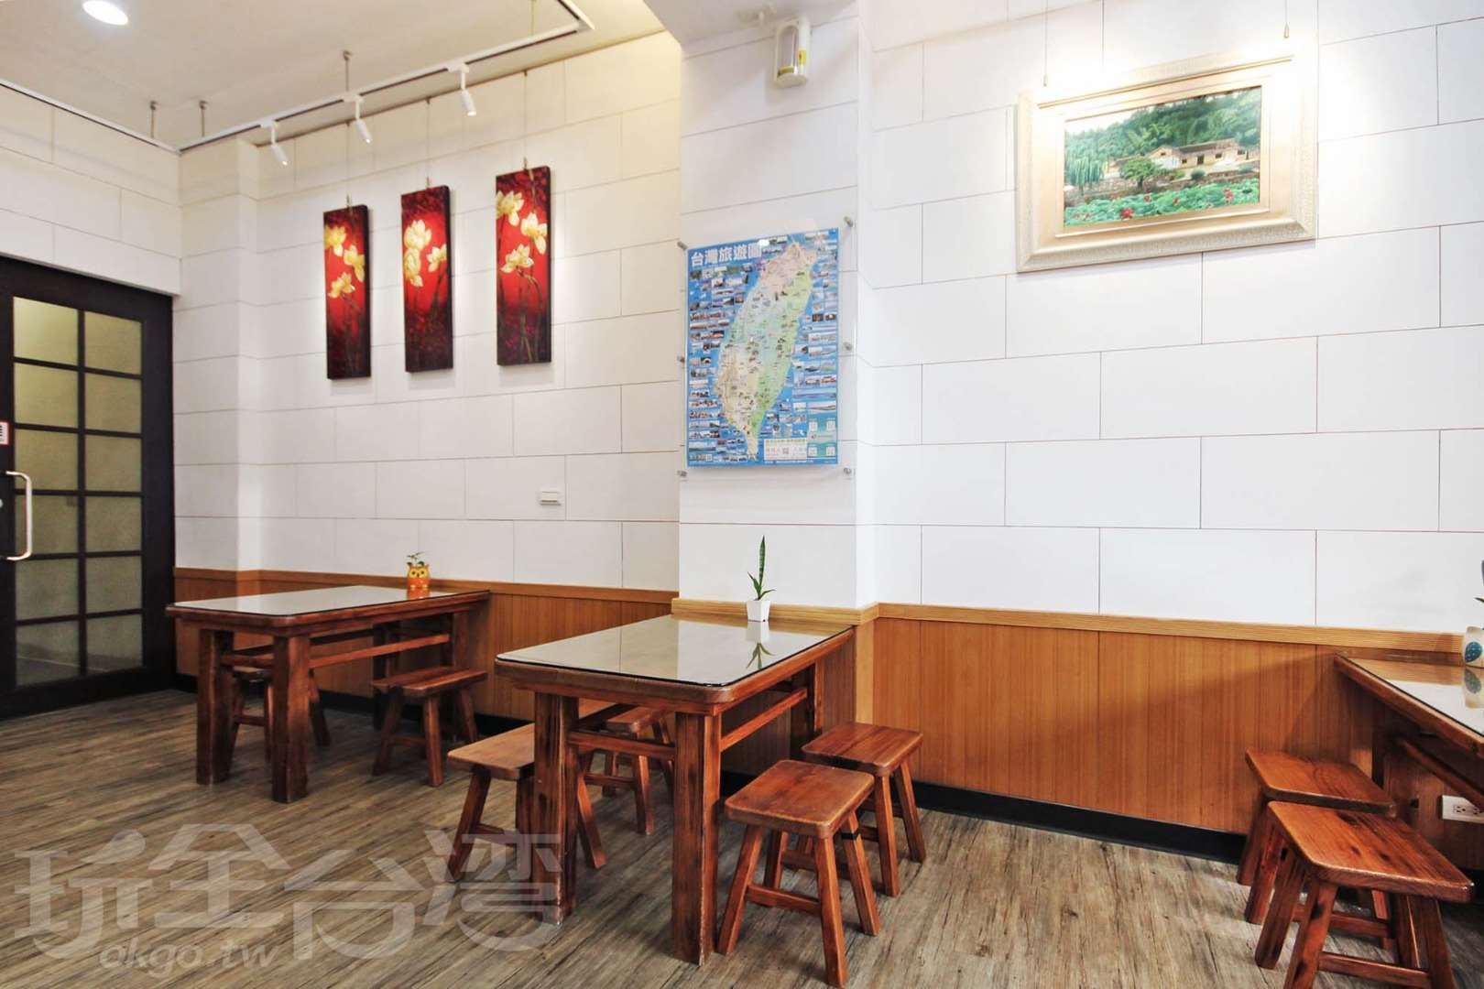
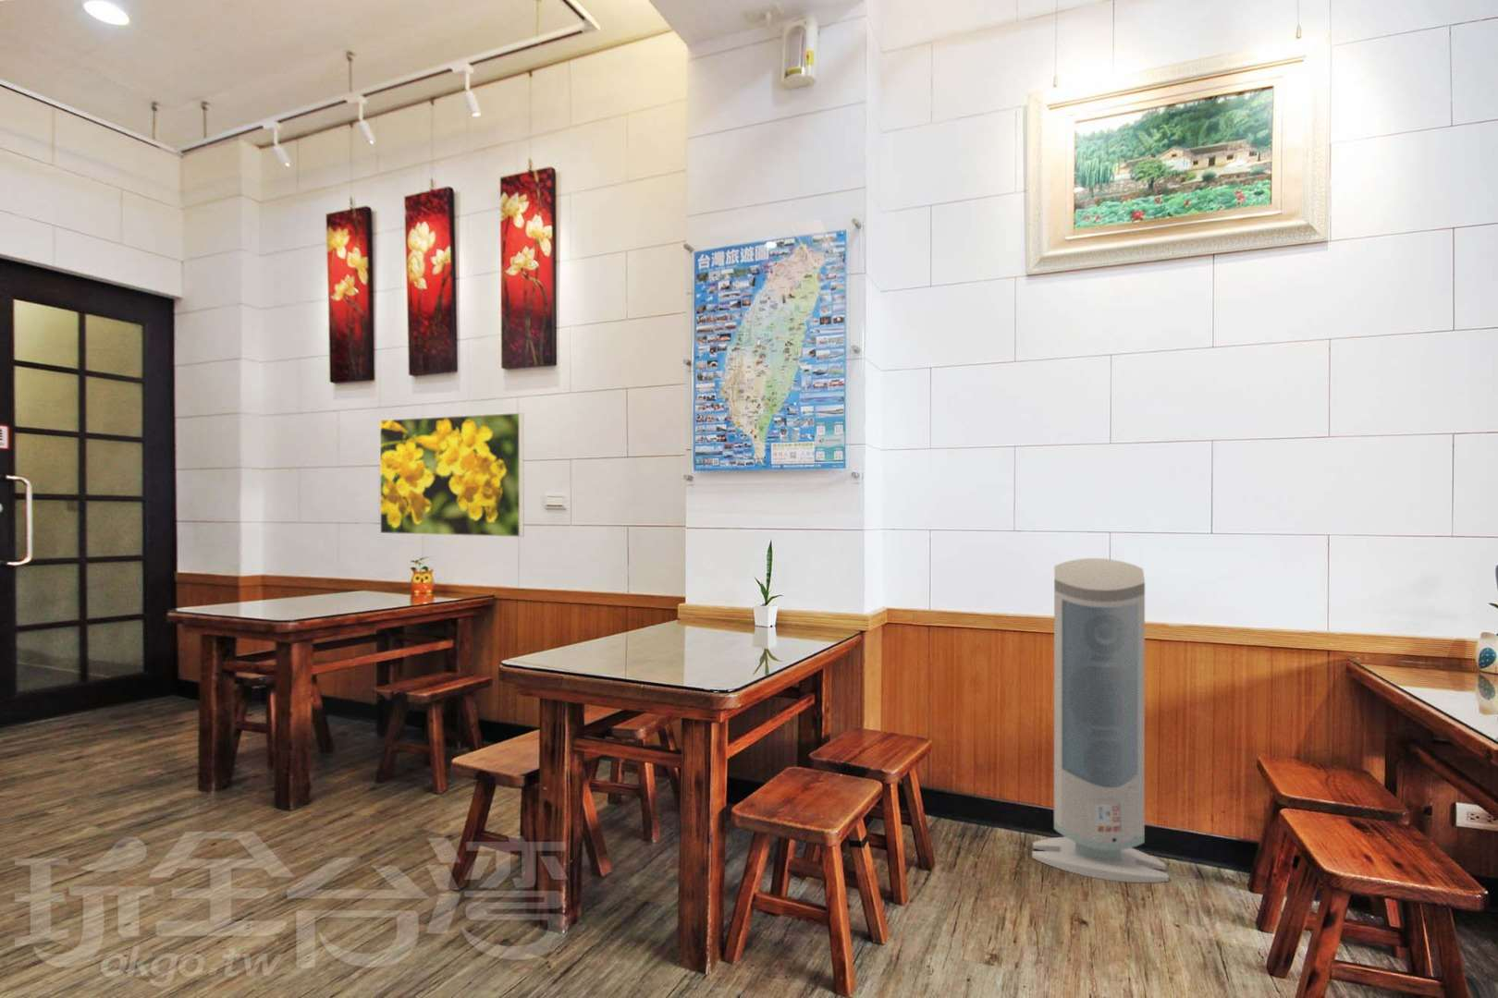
+ air purifier [1031,557,1169,883]
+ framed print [379,412,524,538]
